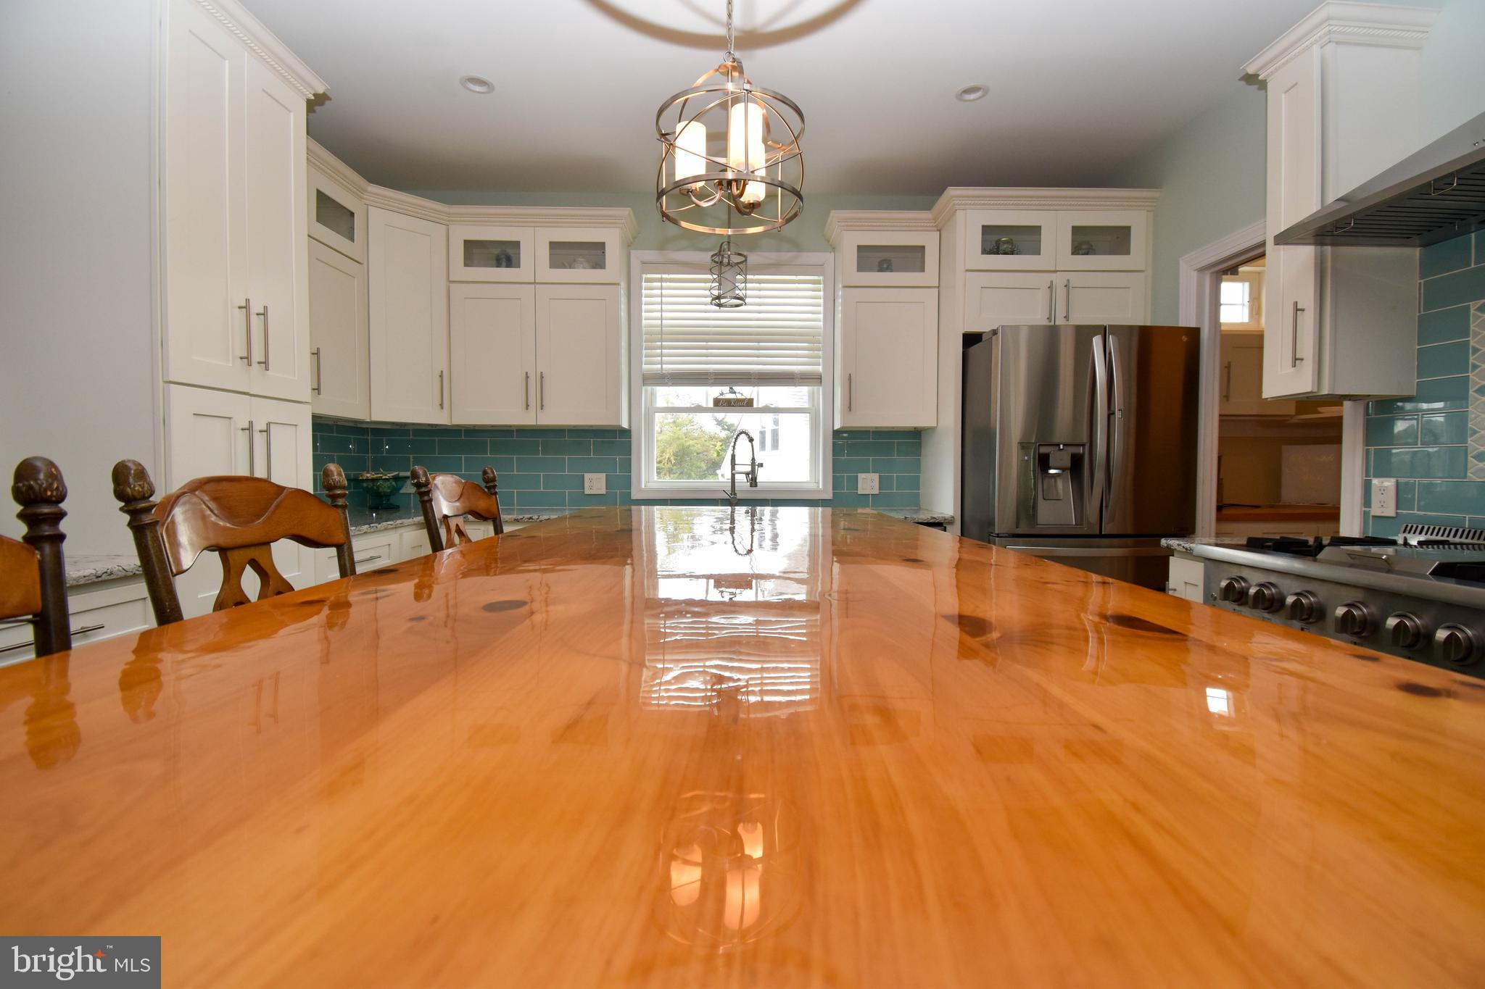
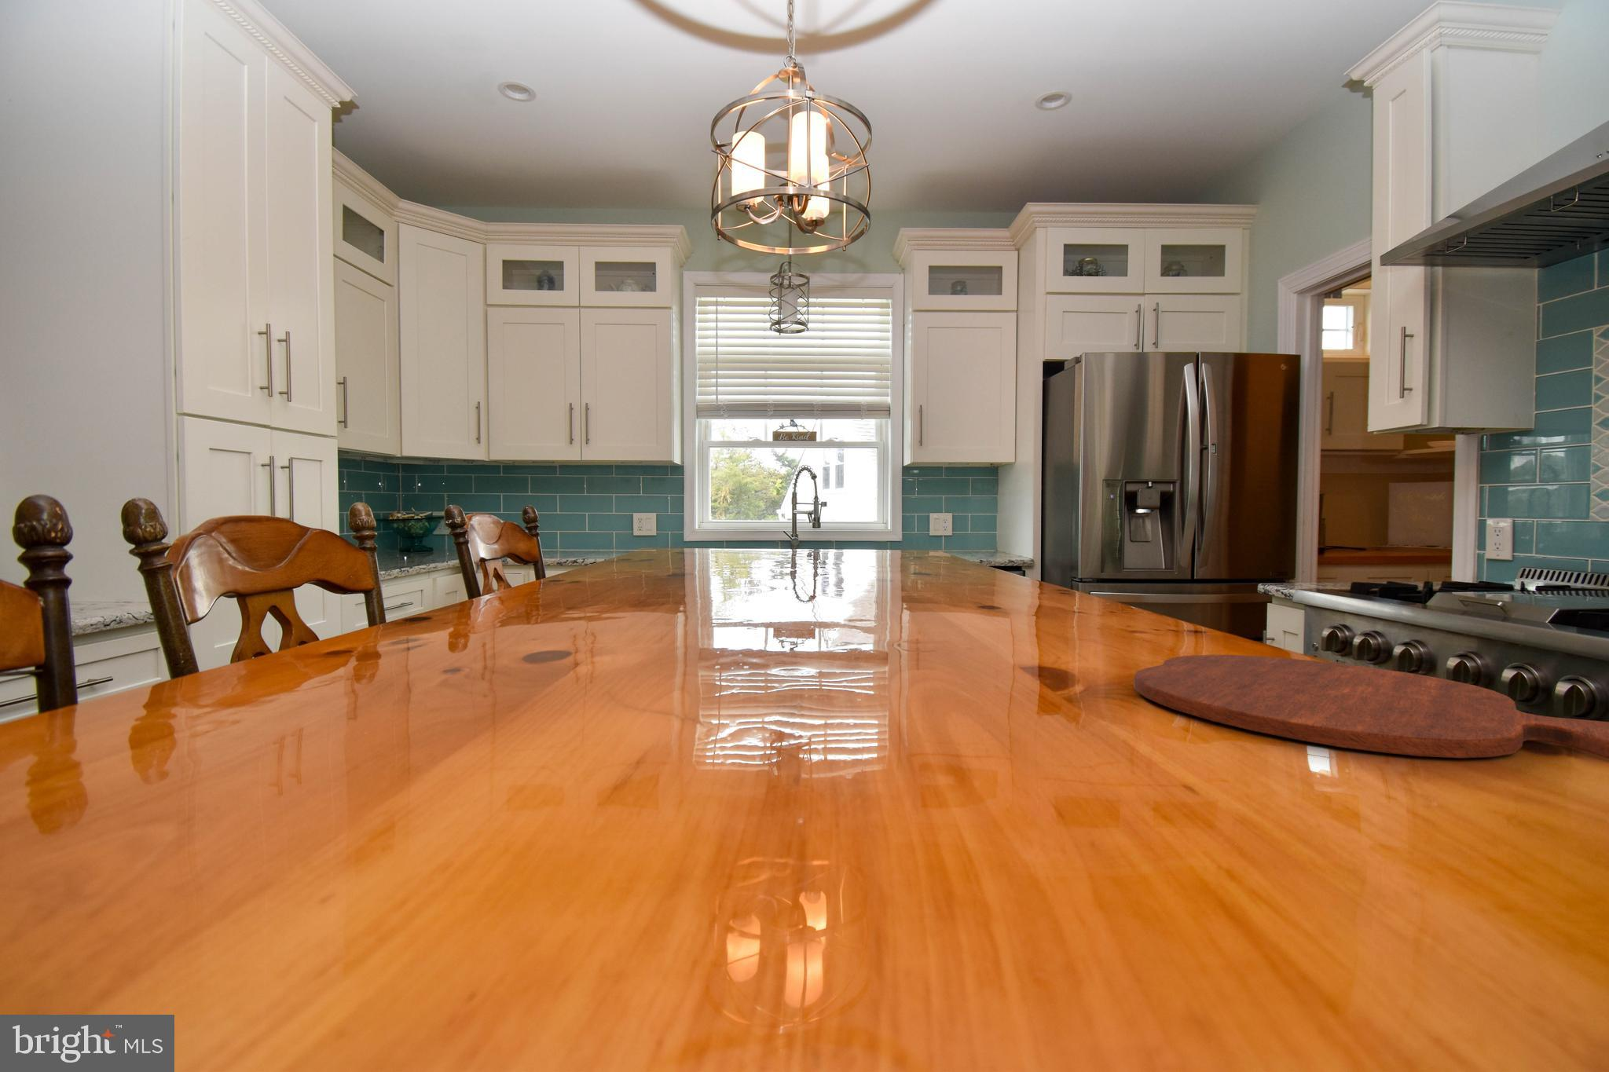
+ cutting board [1133,654,1609,760]
